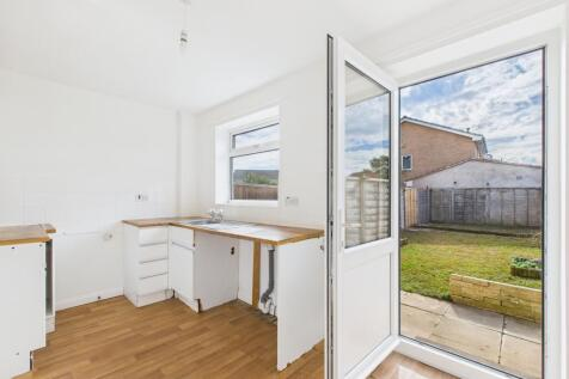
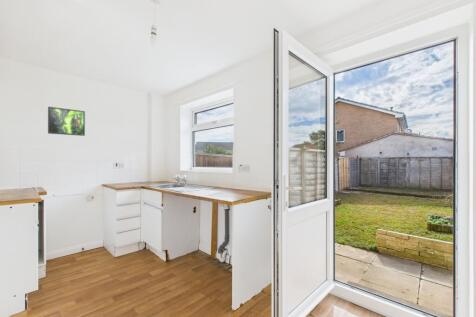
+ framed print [47,106,86,137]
